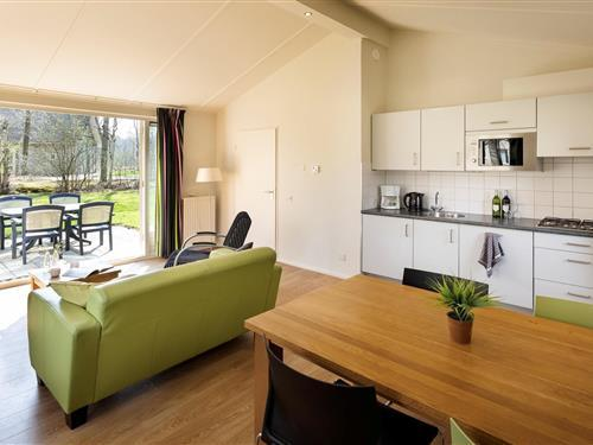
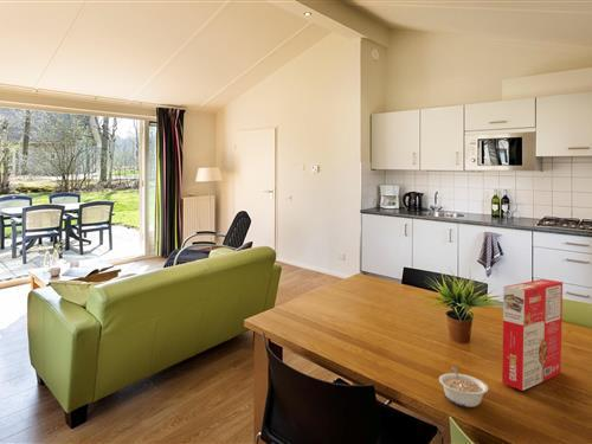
+ cereal box [501,278,564,392]
+ legume [438,366,489,408]
